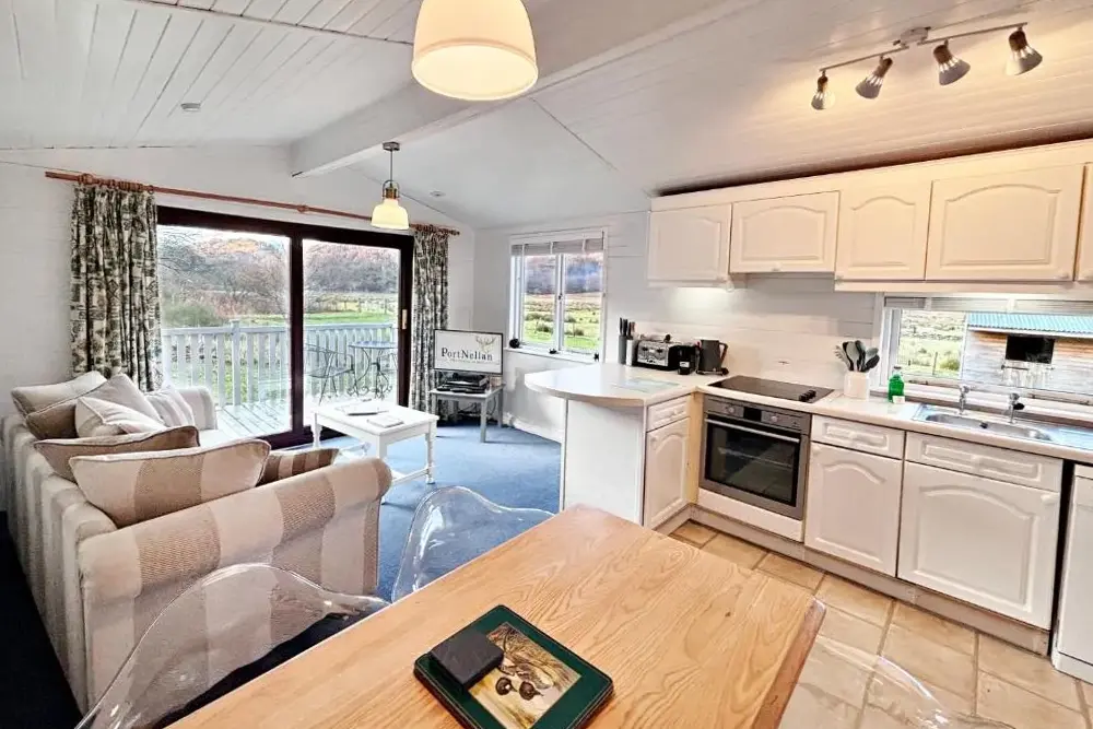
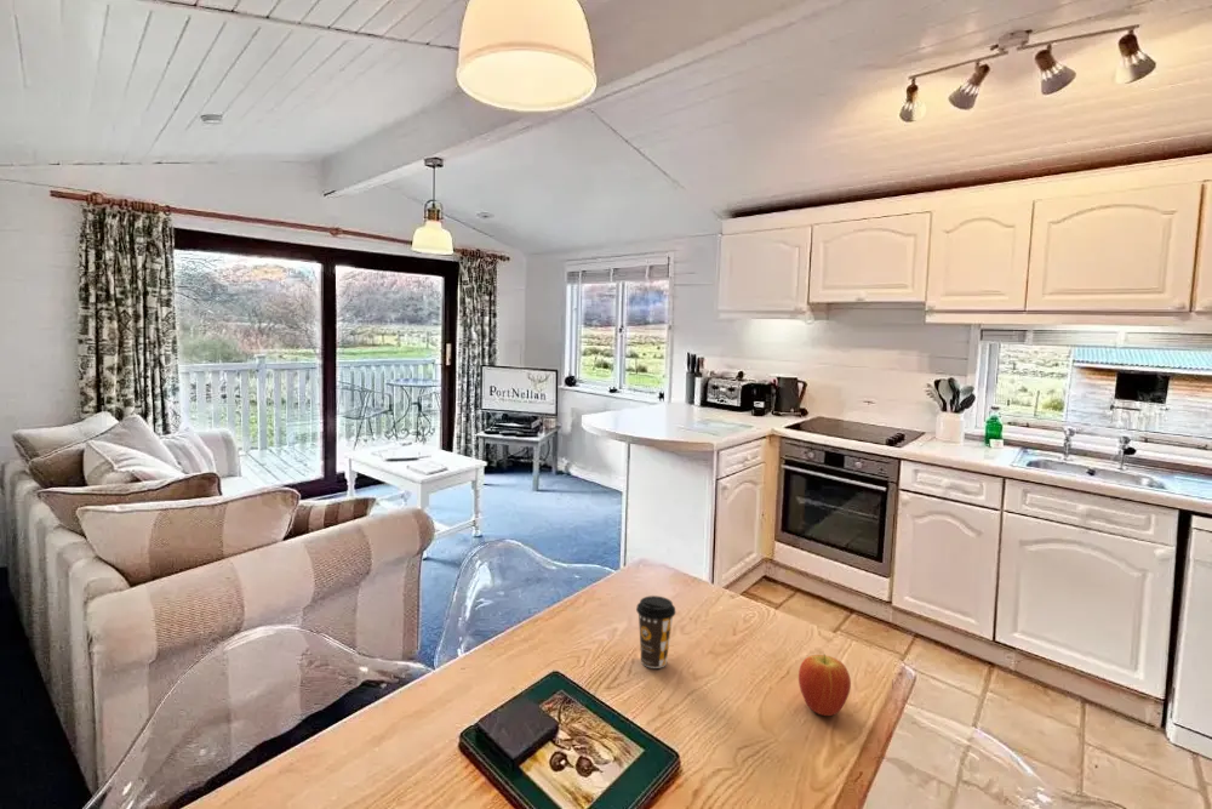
+ coffee cup [635,594,676,670]
+ fruit [797,653,852,717]
